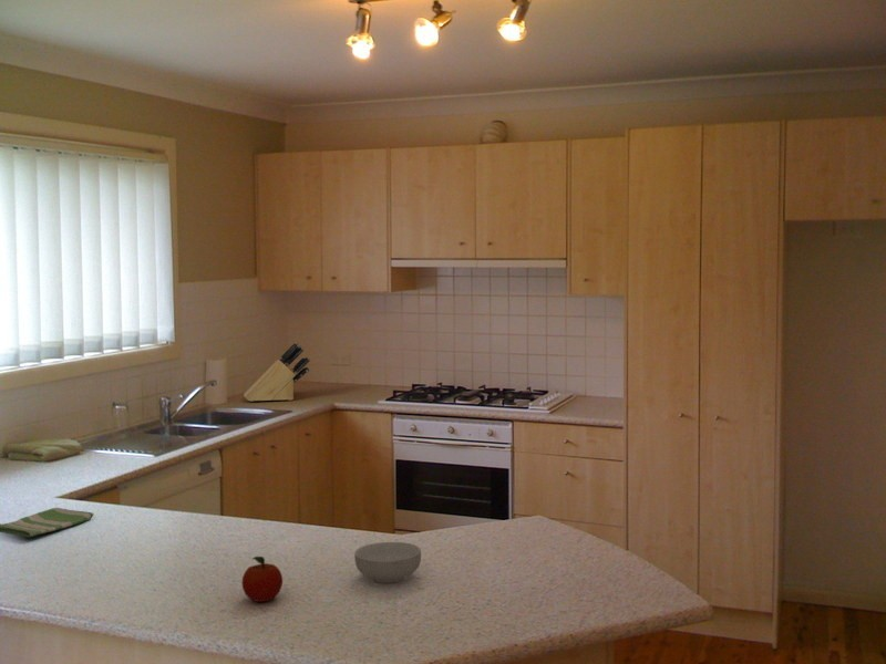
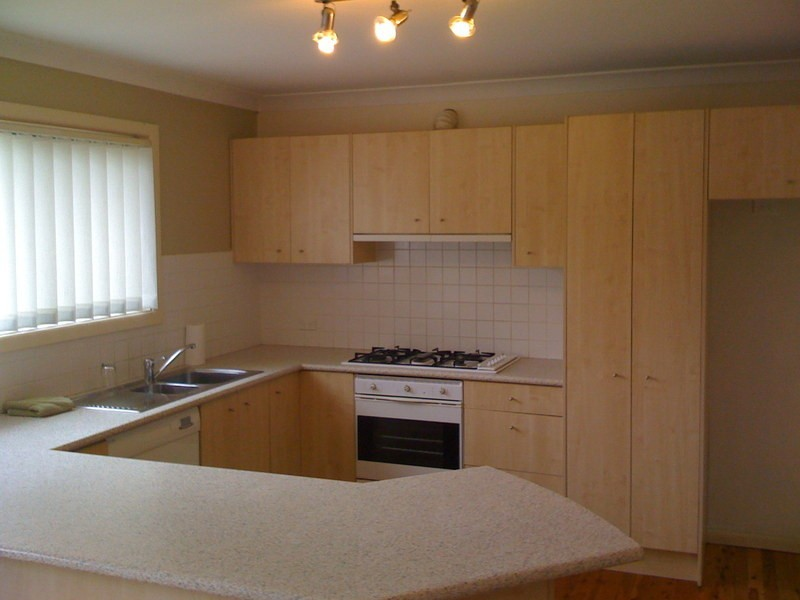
- knife block [243,341,311,403]
- dish towel [0,507,95,538]
- fruit [240,556,284,603]
- cereal bowl [353,541,422,584]
